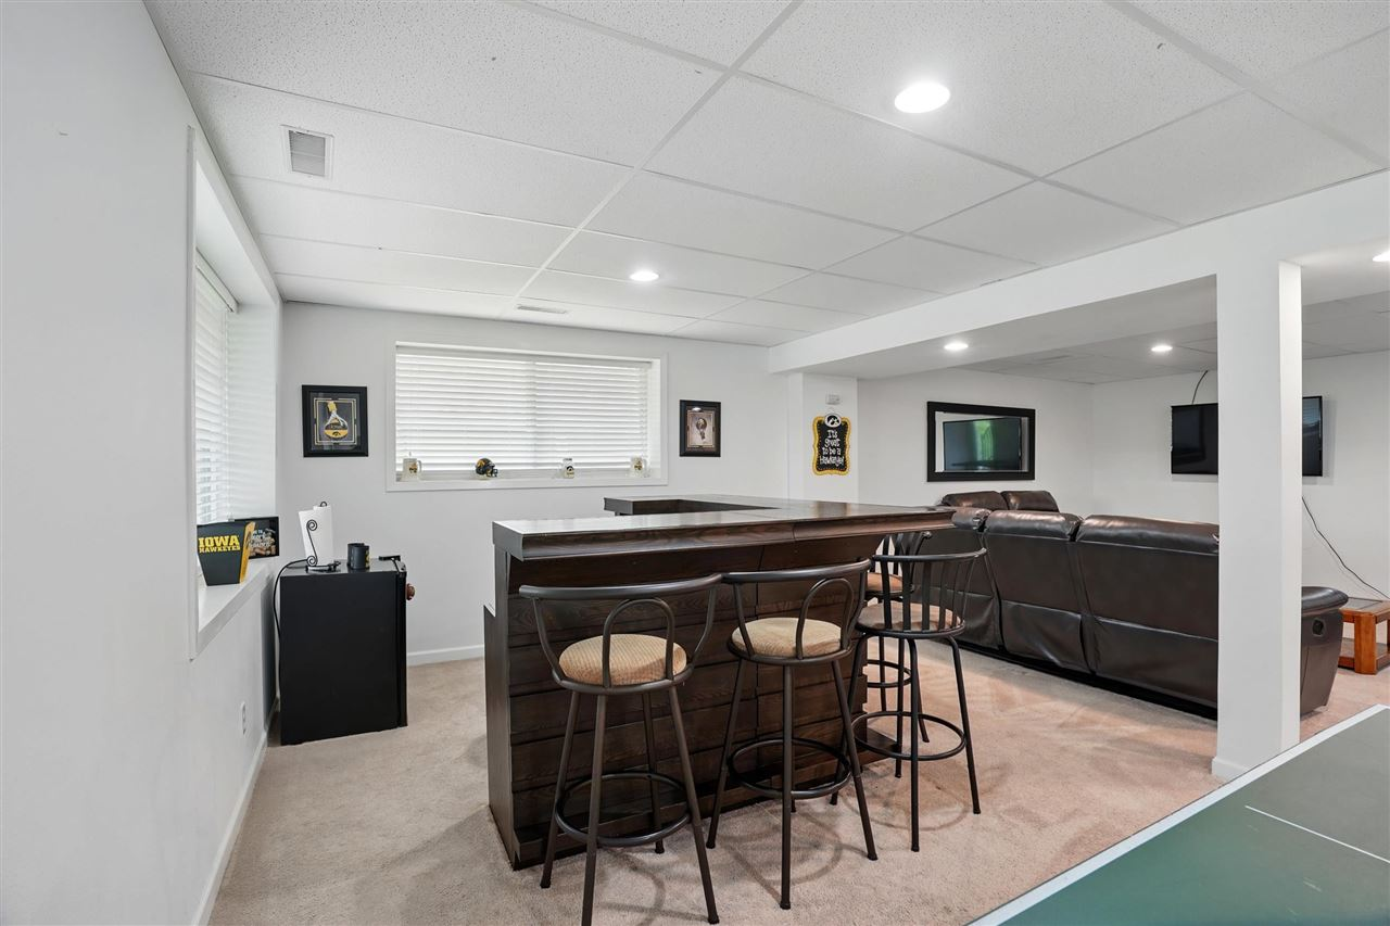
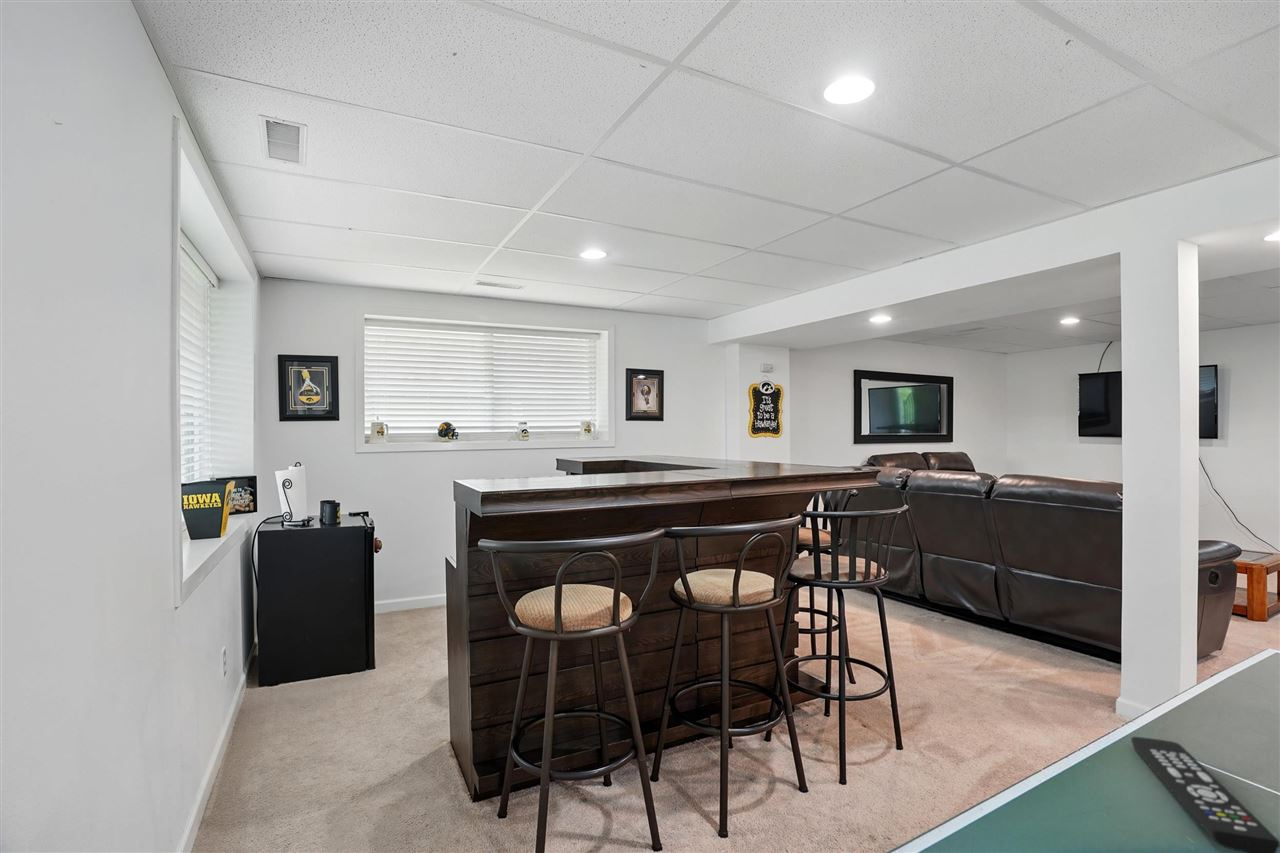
+ remote control [1130,736,1280,853]
